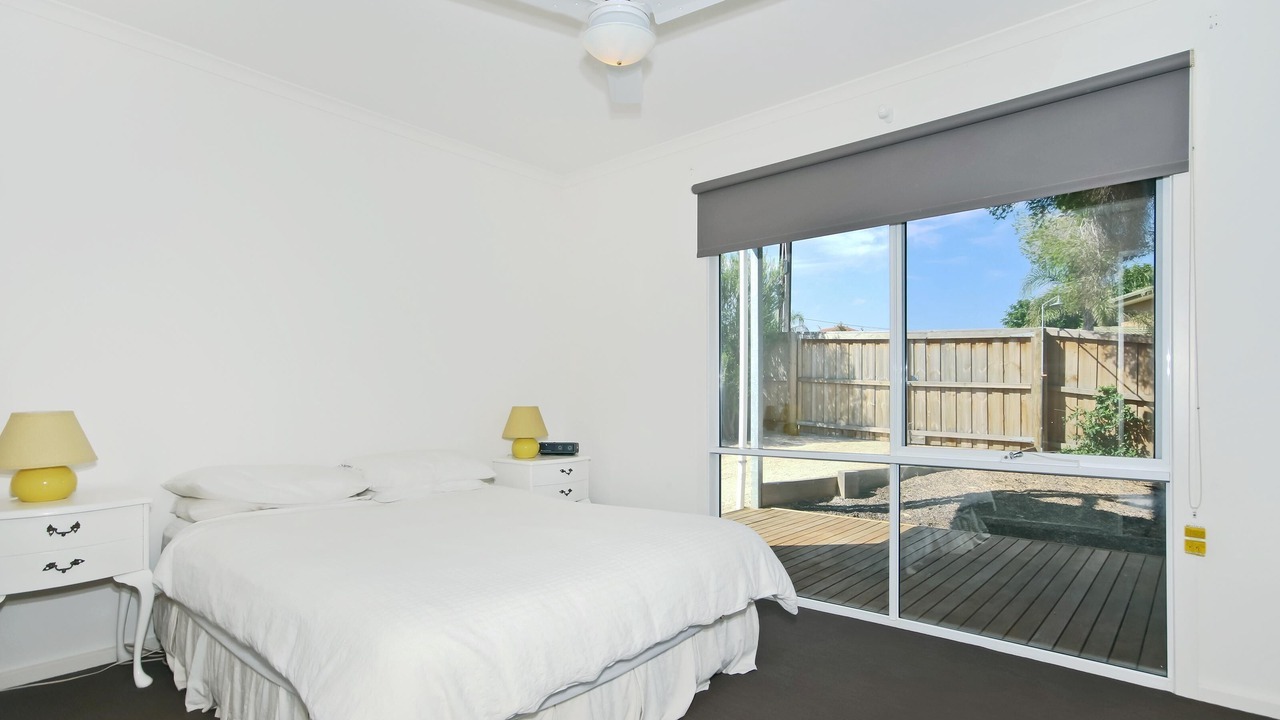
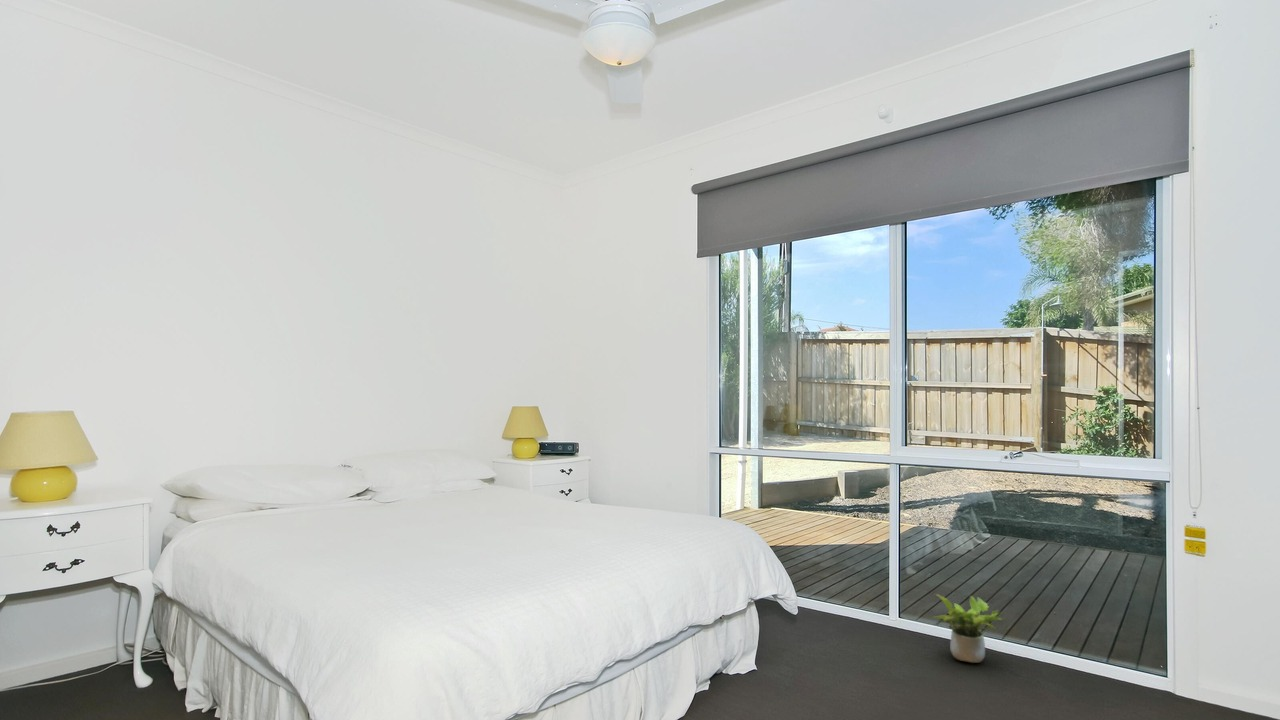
+ potted plant [930,593,1006,664]
